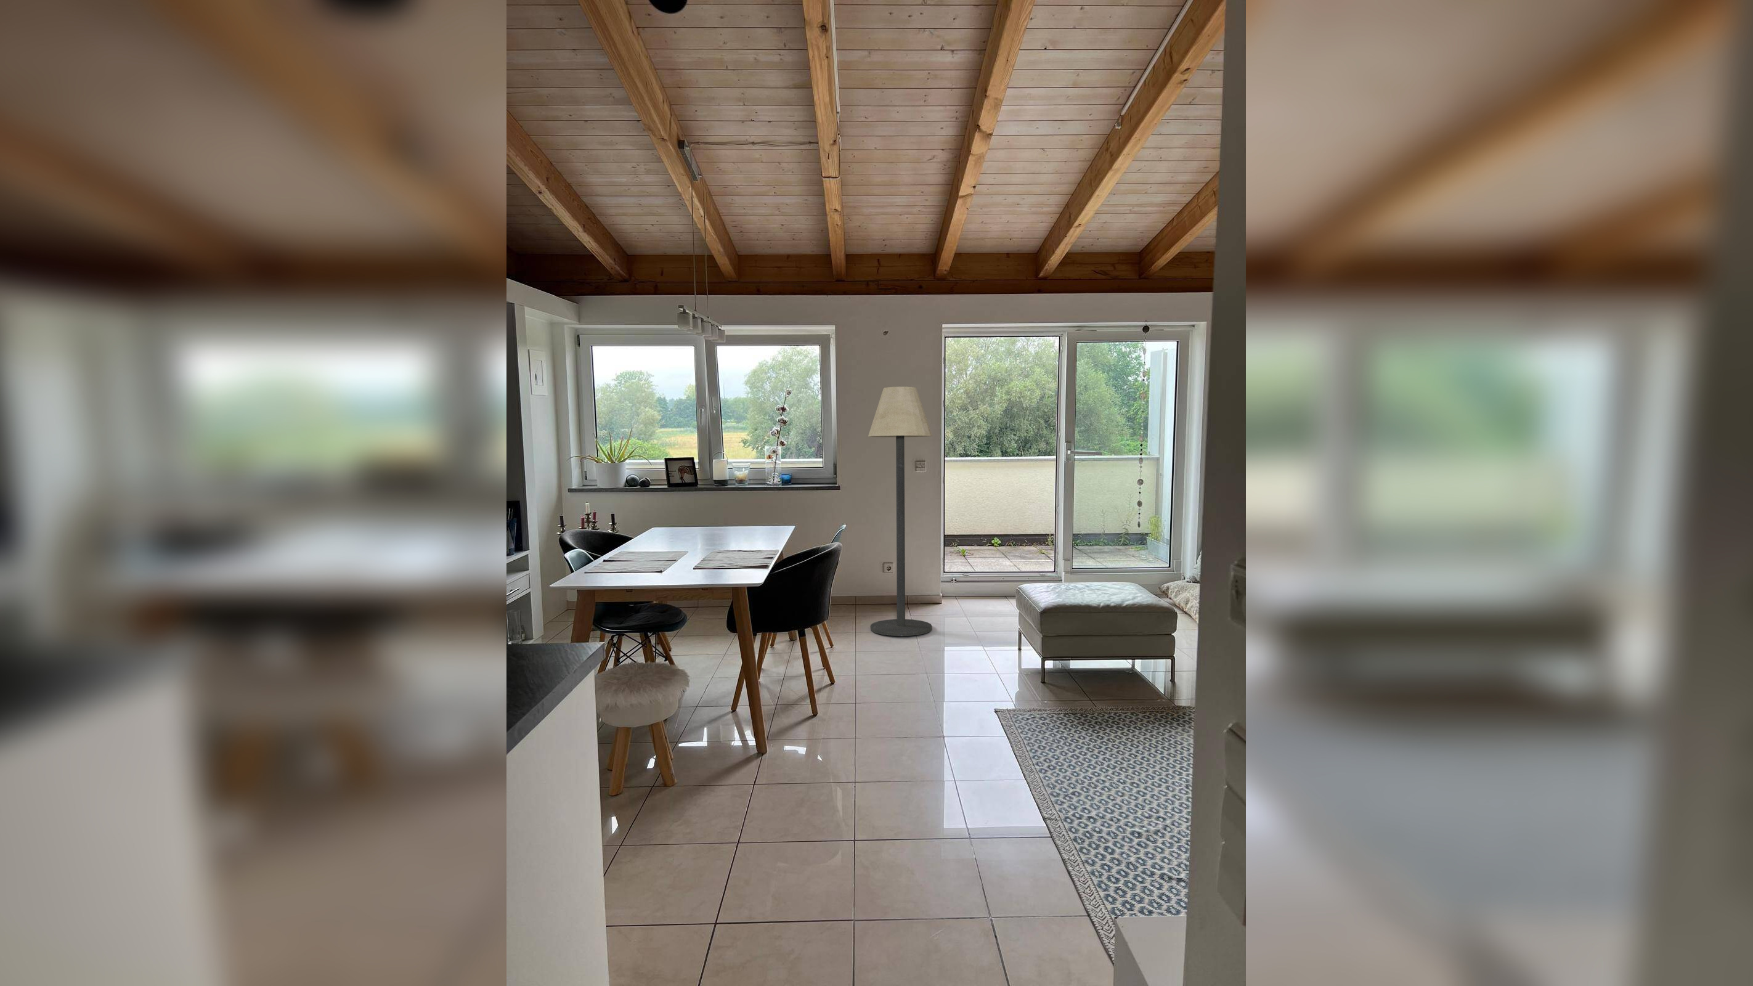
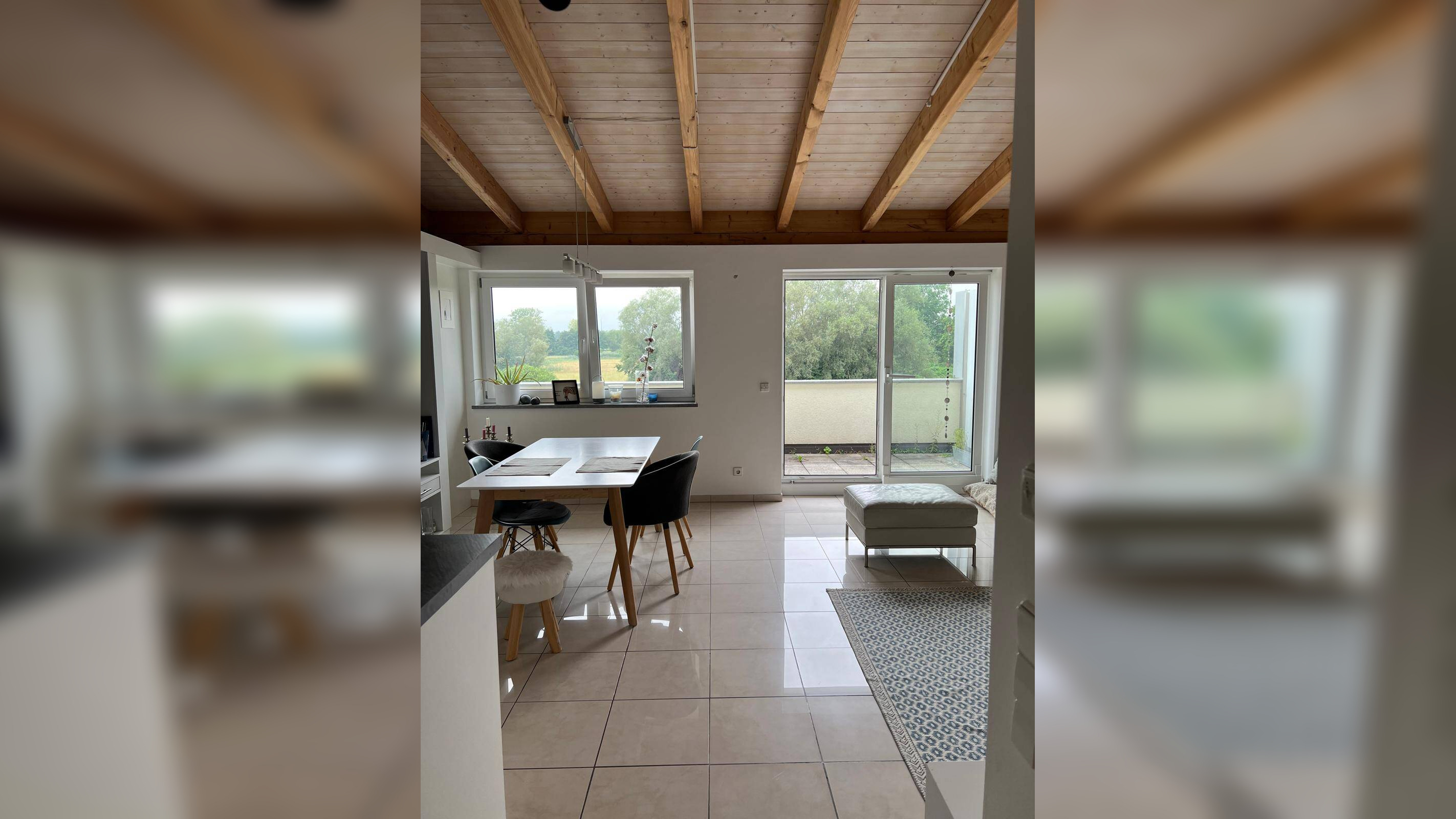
- floor lamp [868,386,933,637]
